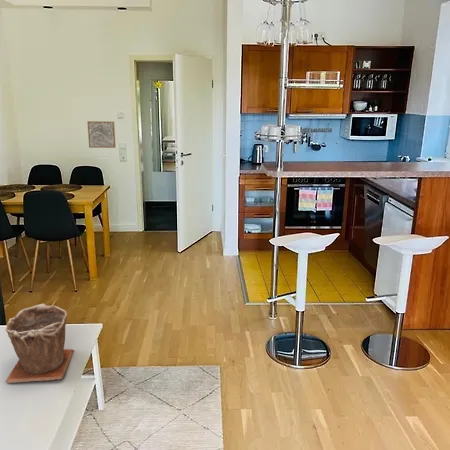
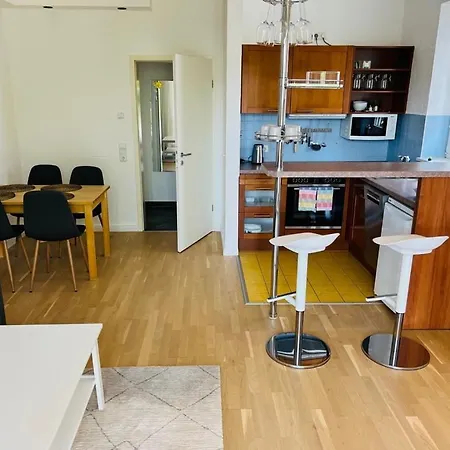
- wall art [86,120,117,149]
- plant pot [4,303,75,384]
